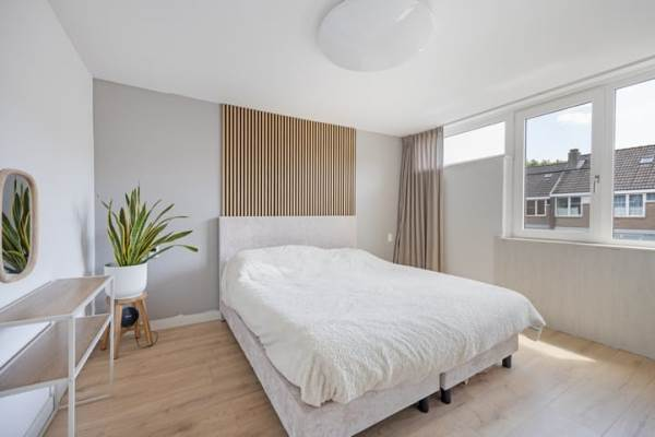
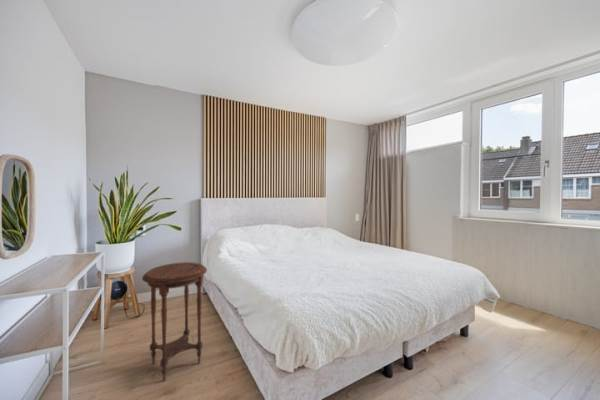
+ side table [141,261,208,382]
